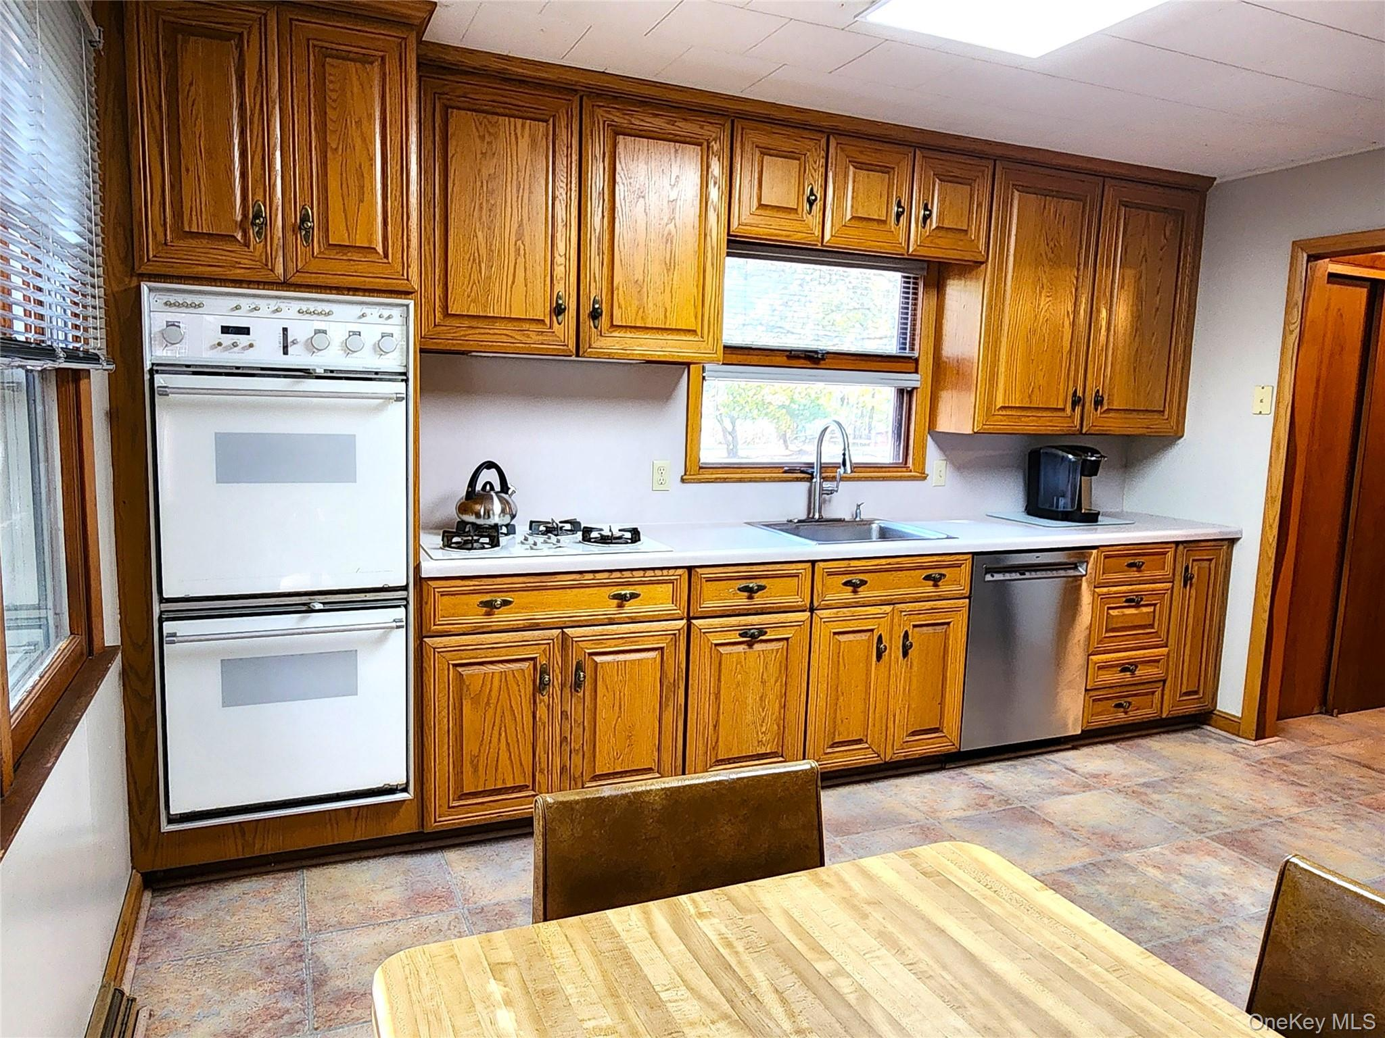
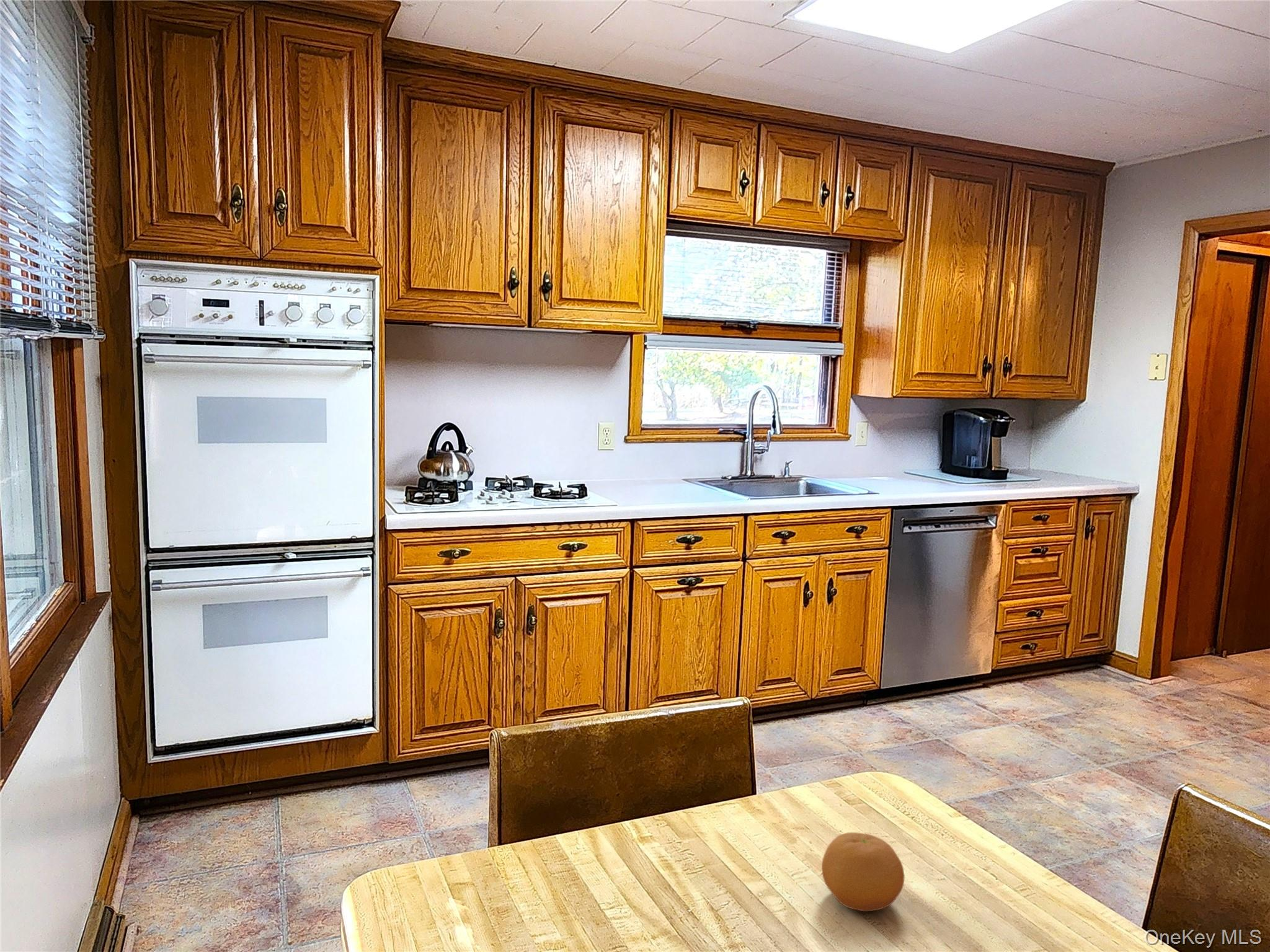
+ fruit [821,832,905,912]
